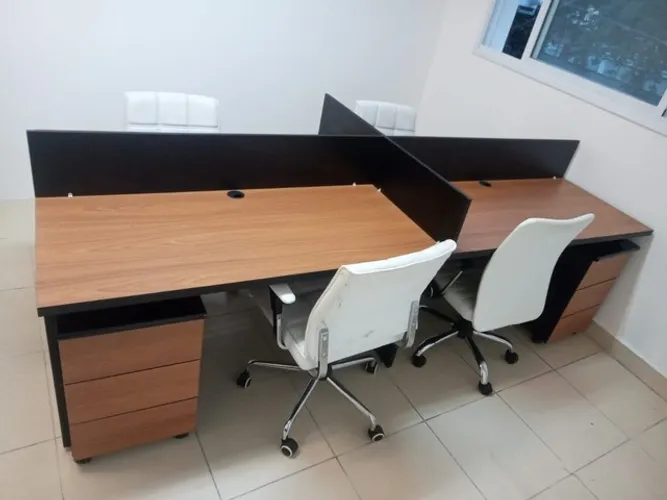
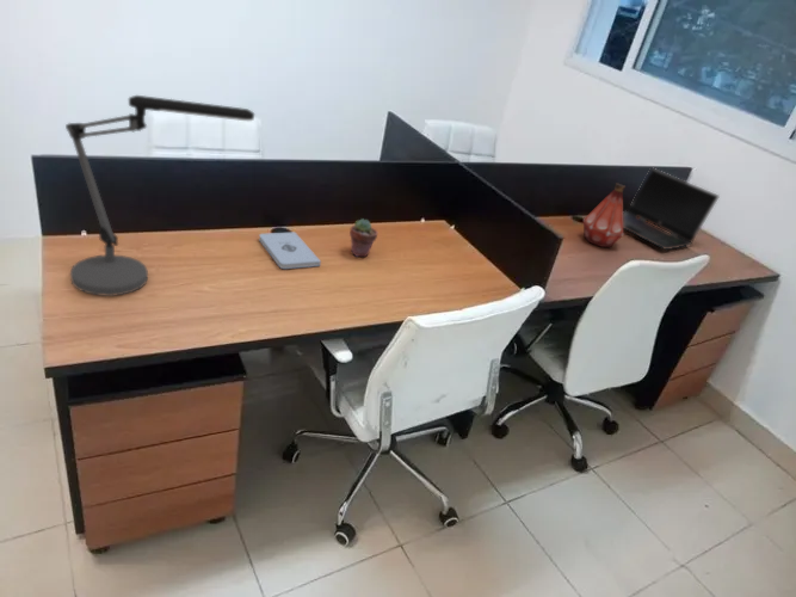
+ desk lamp [64,94,255,297]
+ bottle [582,181,627,248]
+ notepad [258,230,322,270]
+ laptop computer [623,167,721,251]
+ potted succulent [348,217,378,258]
